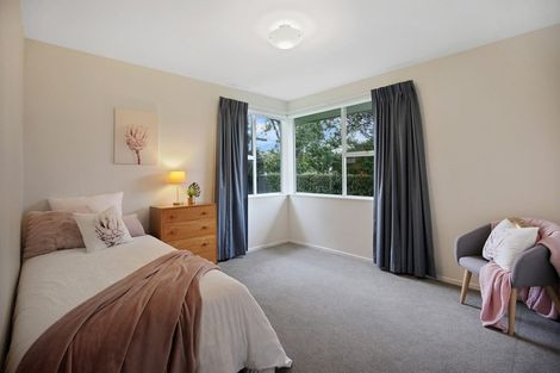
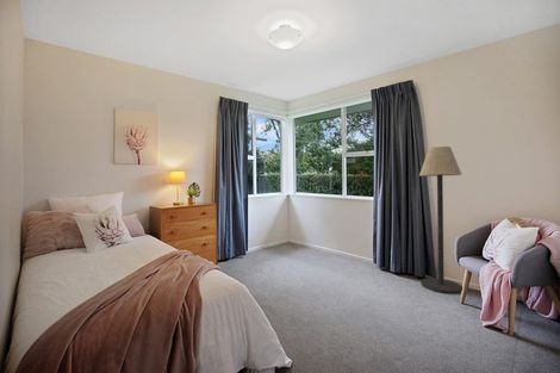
+ floor lamp [418,145,463,294]
